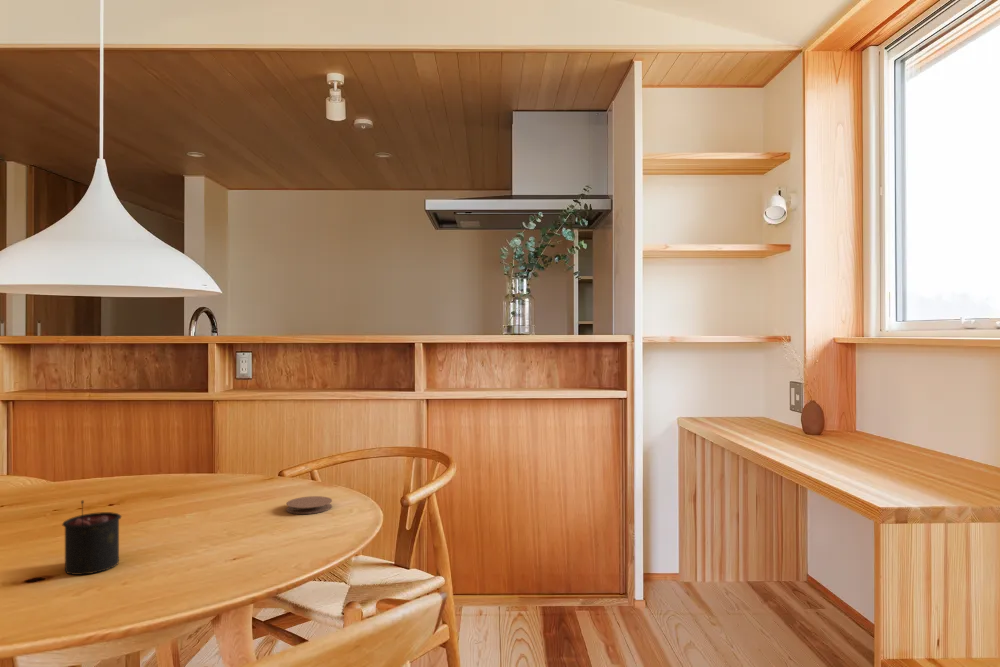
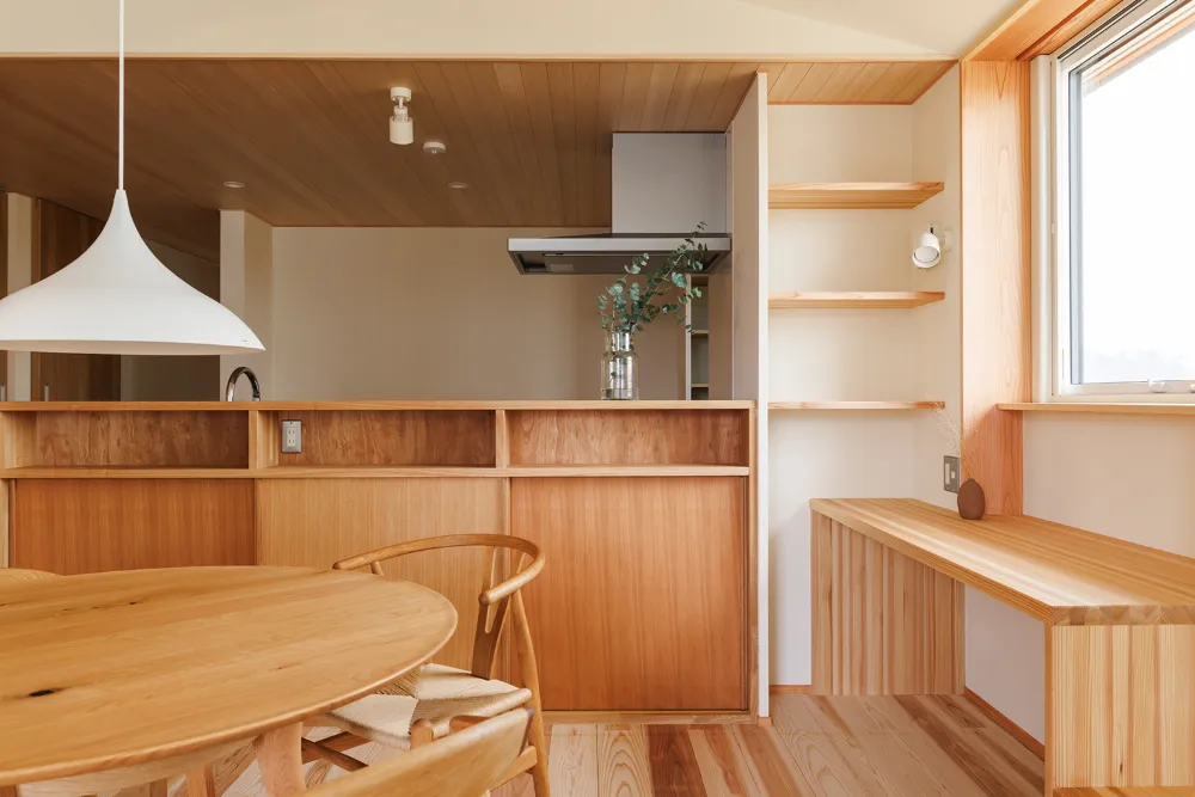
- candle [61,500,122,576]
- coaster [285,495,333,515]
